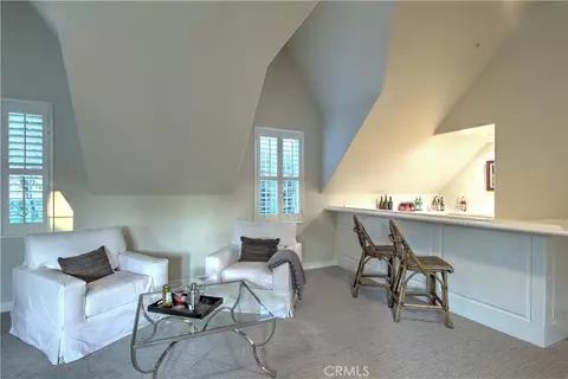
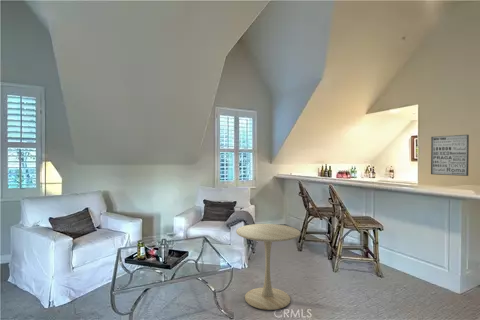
+ side table [235,223,301,311]
+ wall art [430,134,470,177]
